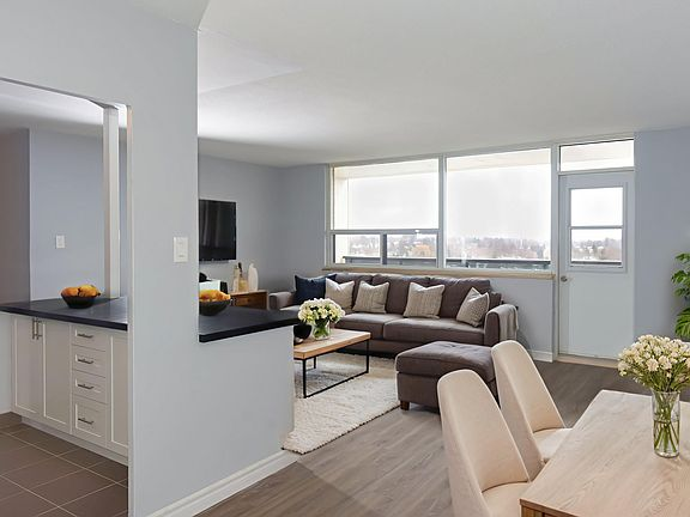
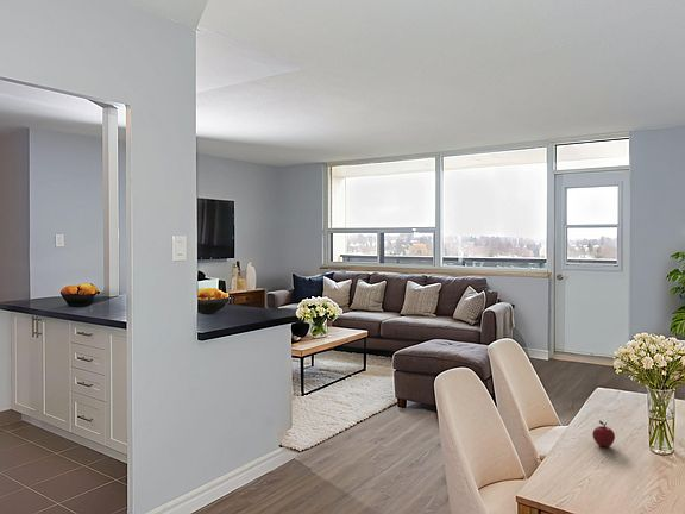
+ apple [591,420,616,449]
